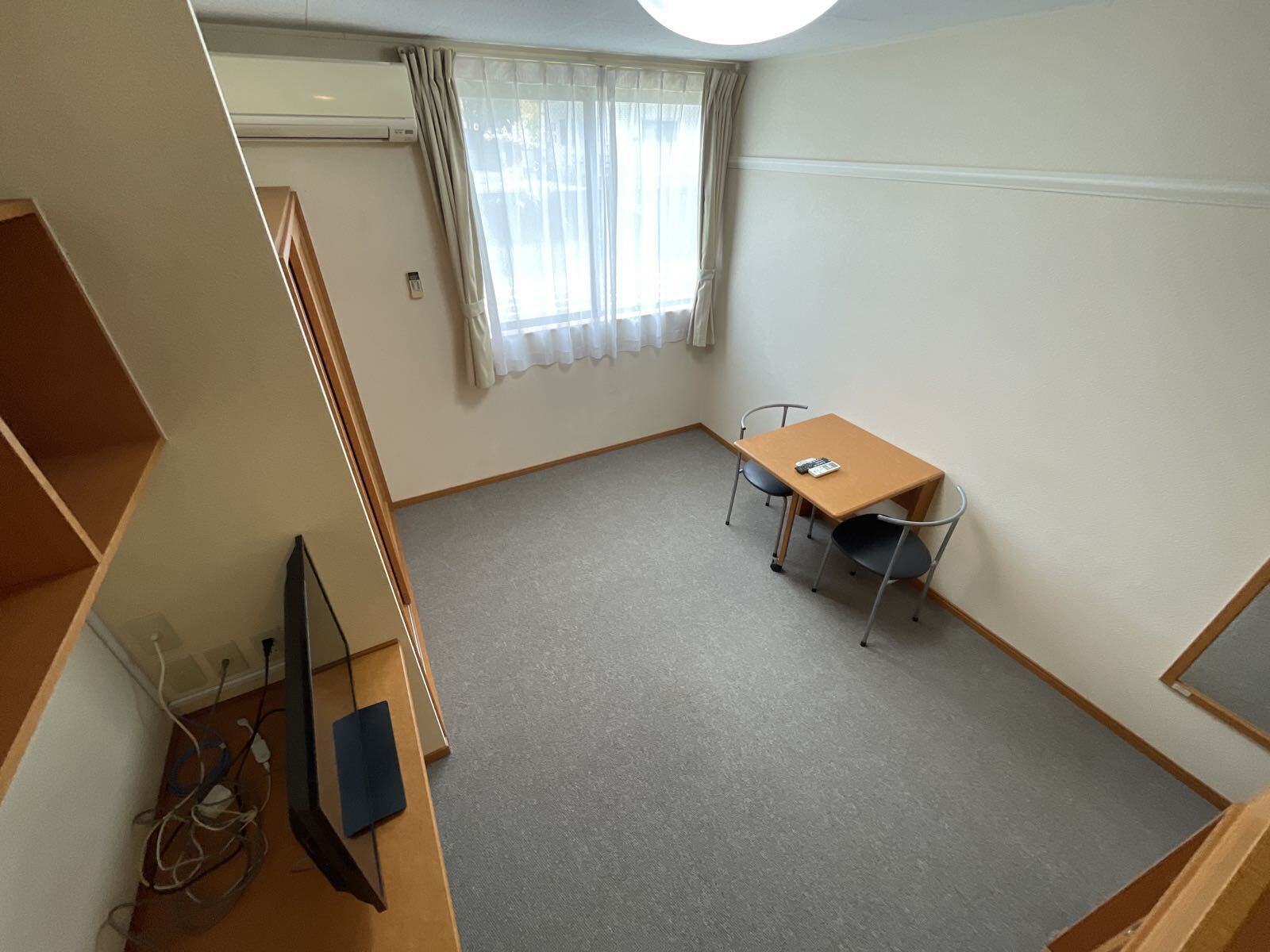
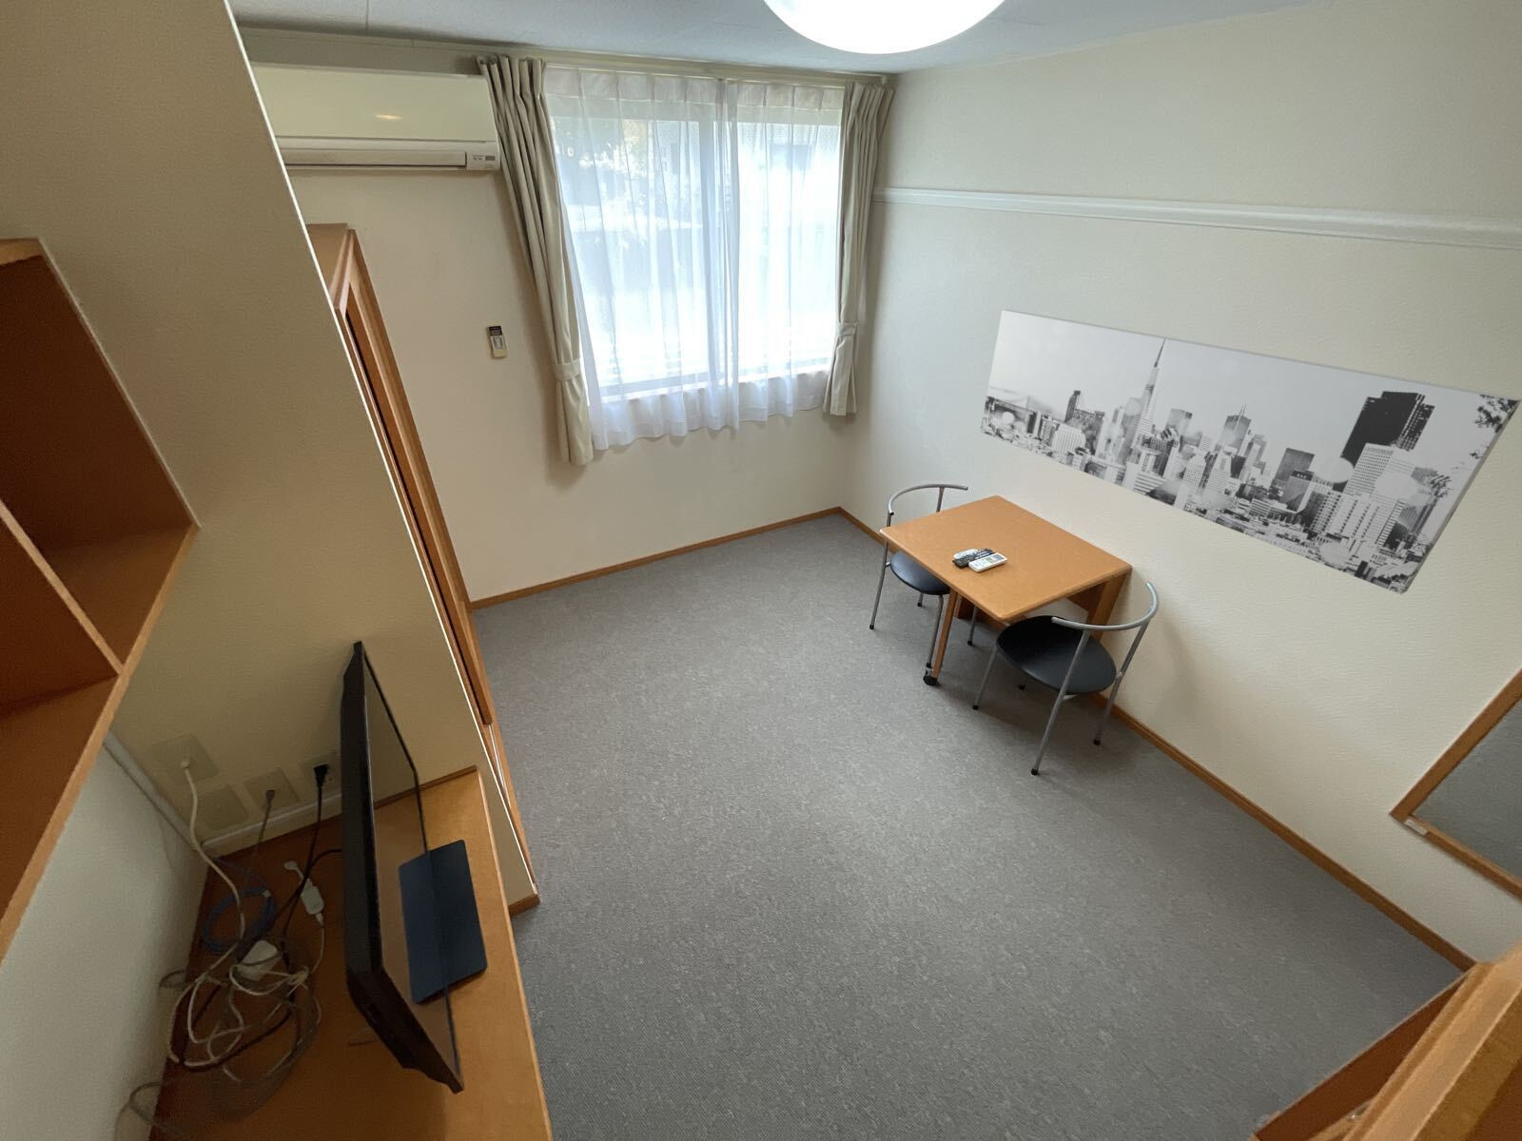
+ wall art [980,309,1522,596]
